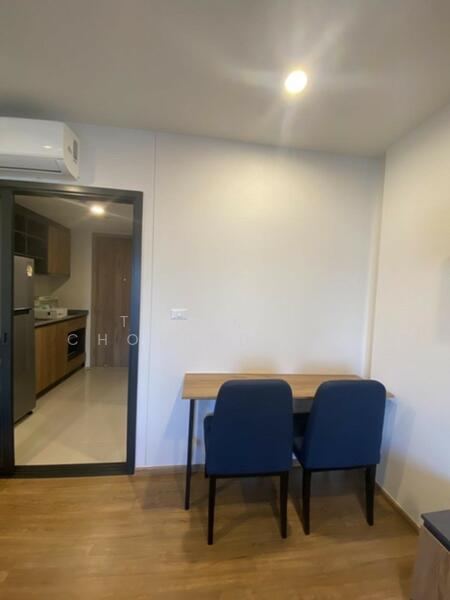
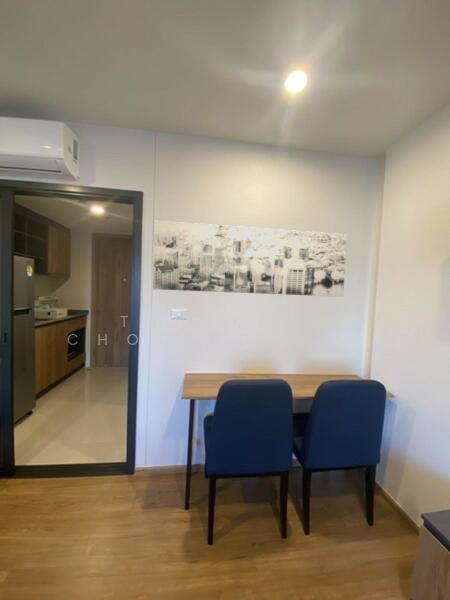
+ wall art [152,220,348,298]
